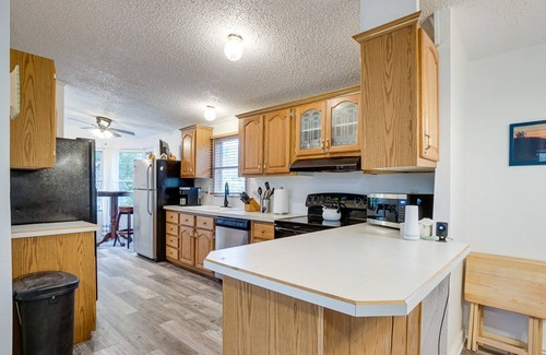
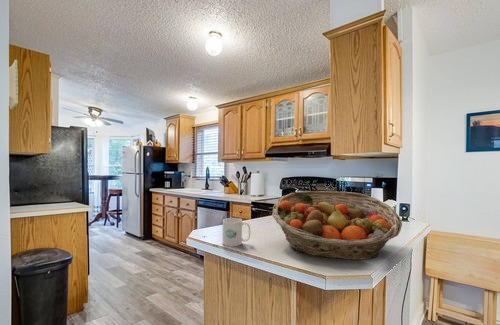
+ mug [222,217,251,248]
+ fruit basket [271,190,403,260]
